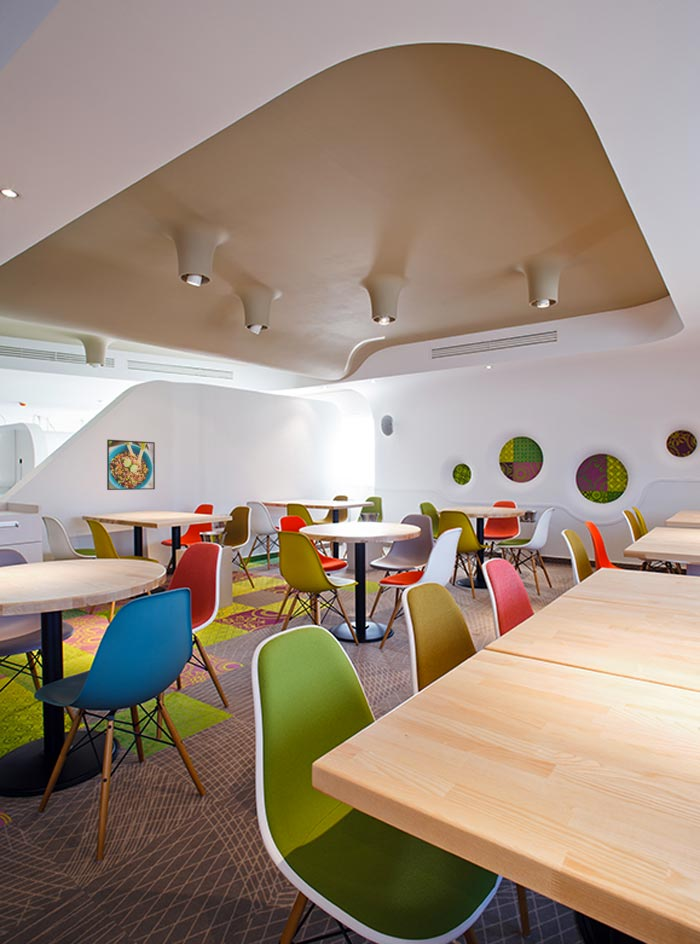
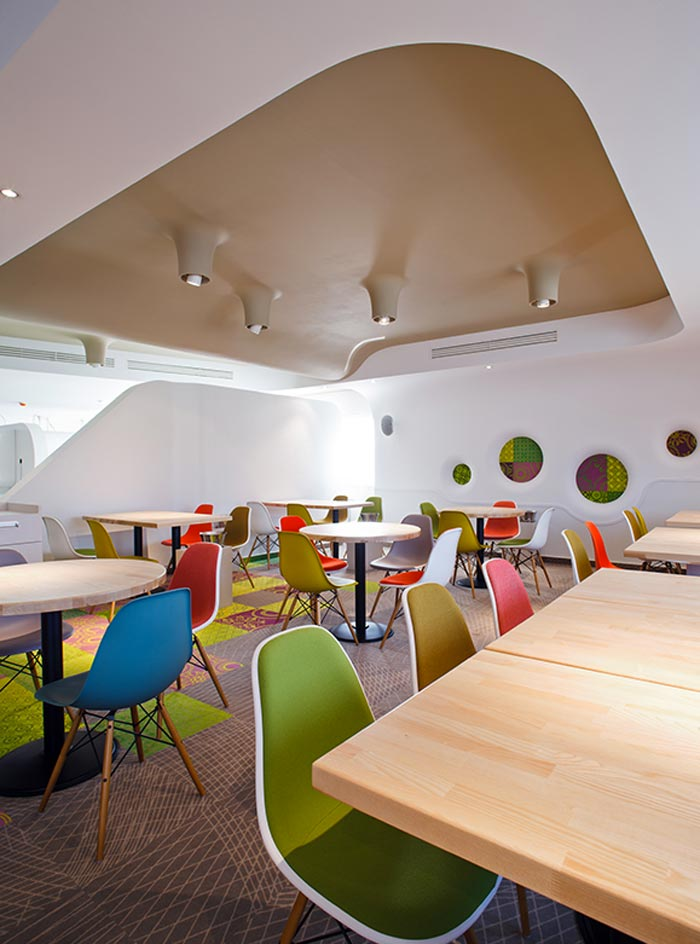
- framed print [106,439,156,491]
